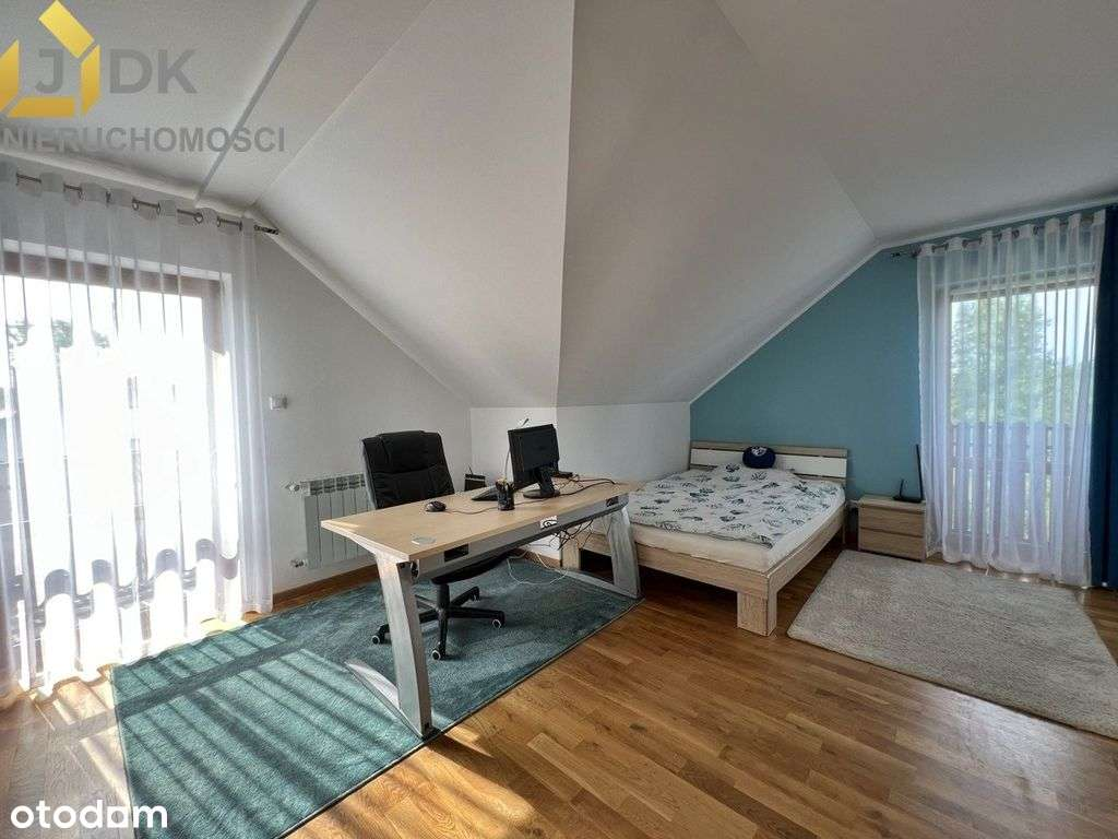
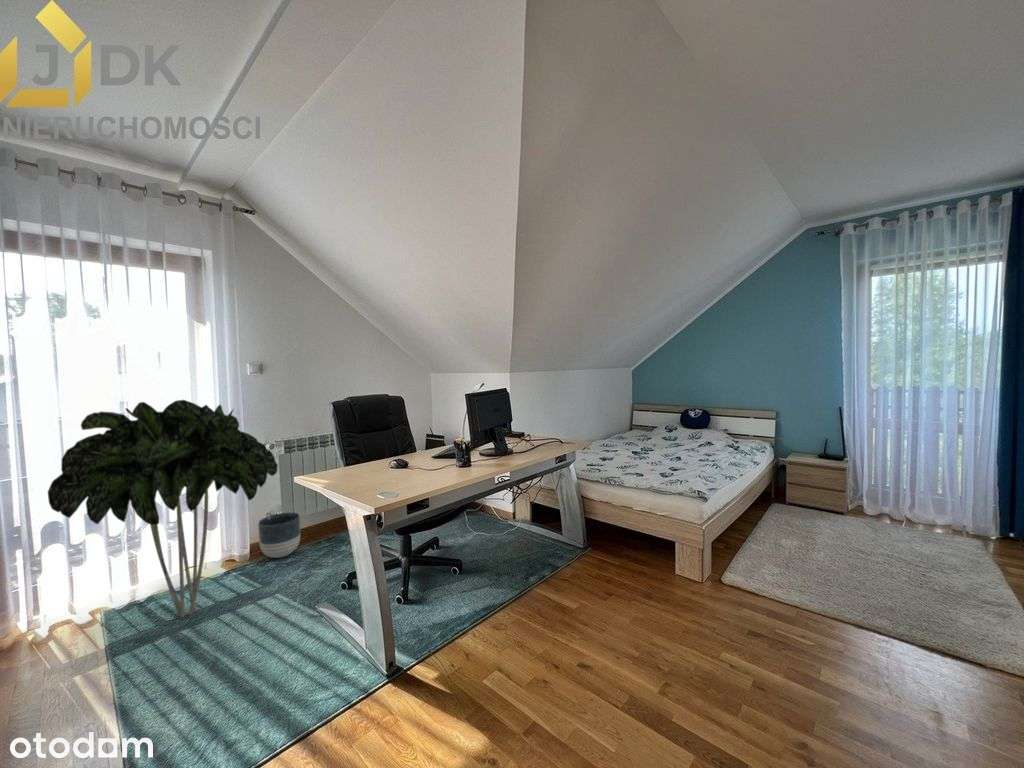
+ indoor plant [47,399,279,619]
+ planter [257,512,301,559]
